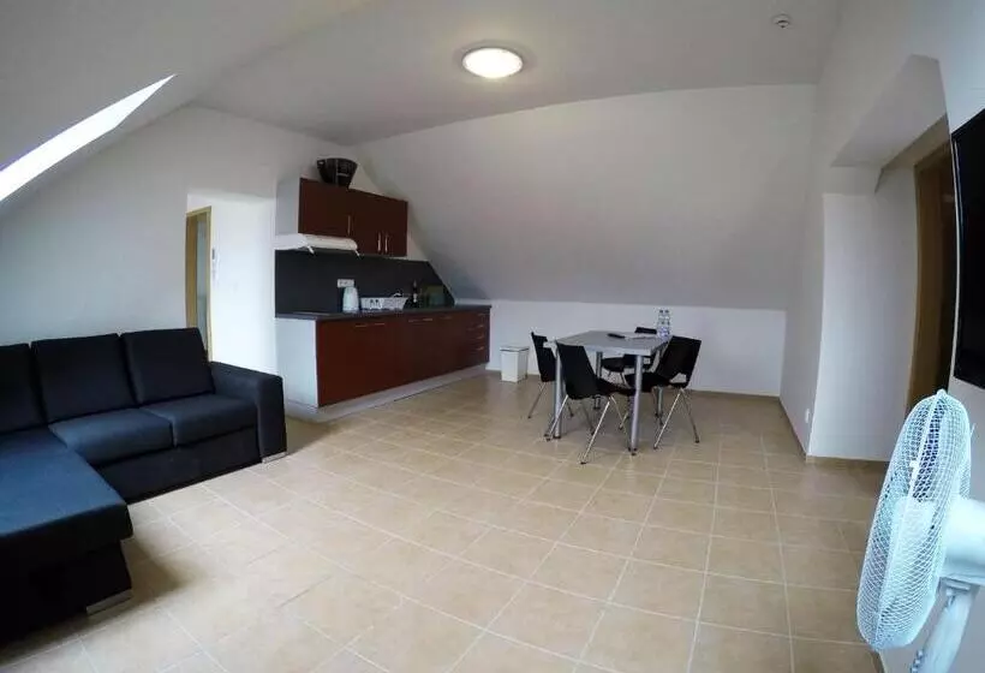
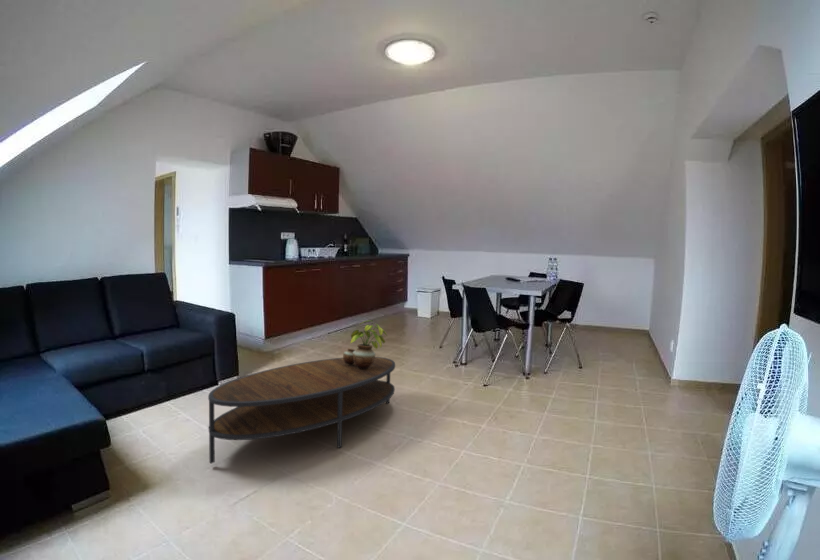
+ potted plant [342,319,388,369]
+ coffee table [207,356,396,464]
